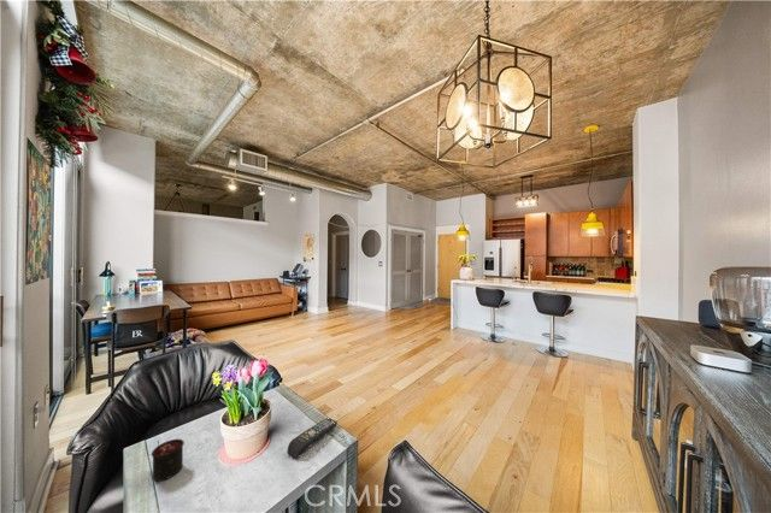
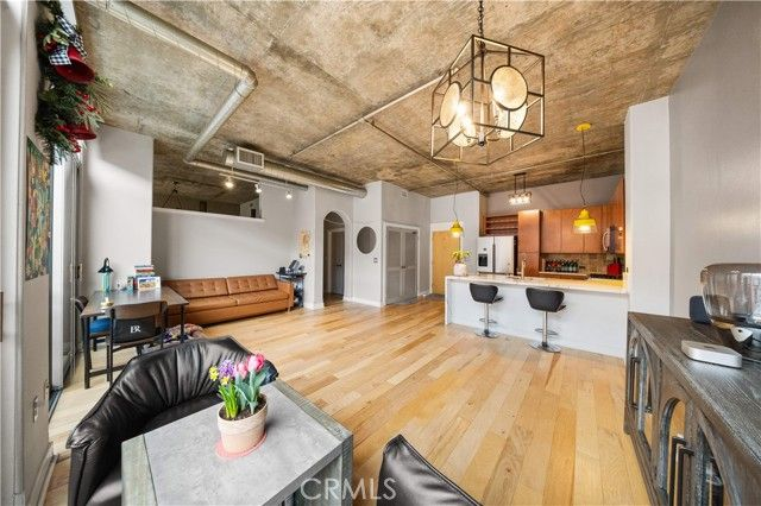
- candle [151,438,186,482]
- remote control [287,417,339,459]
